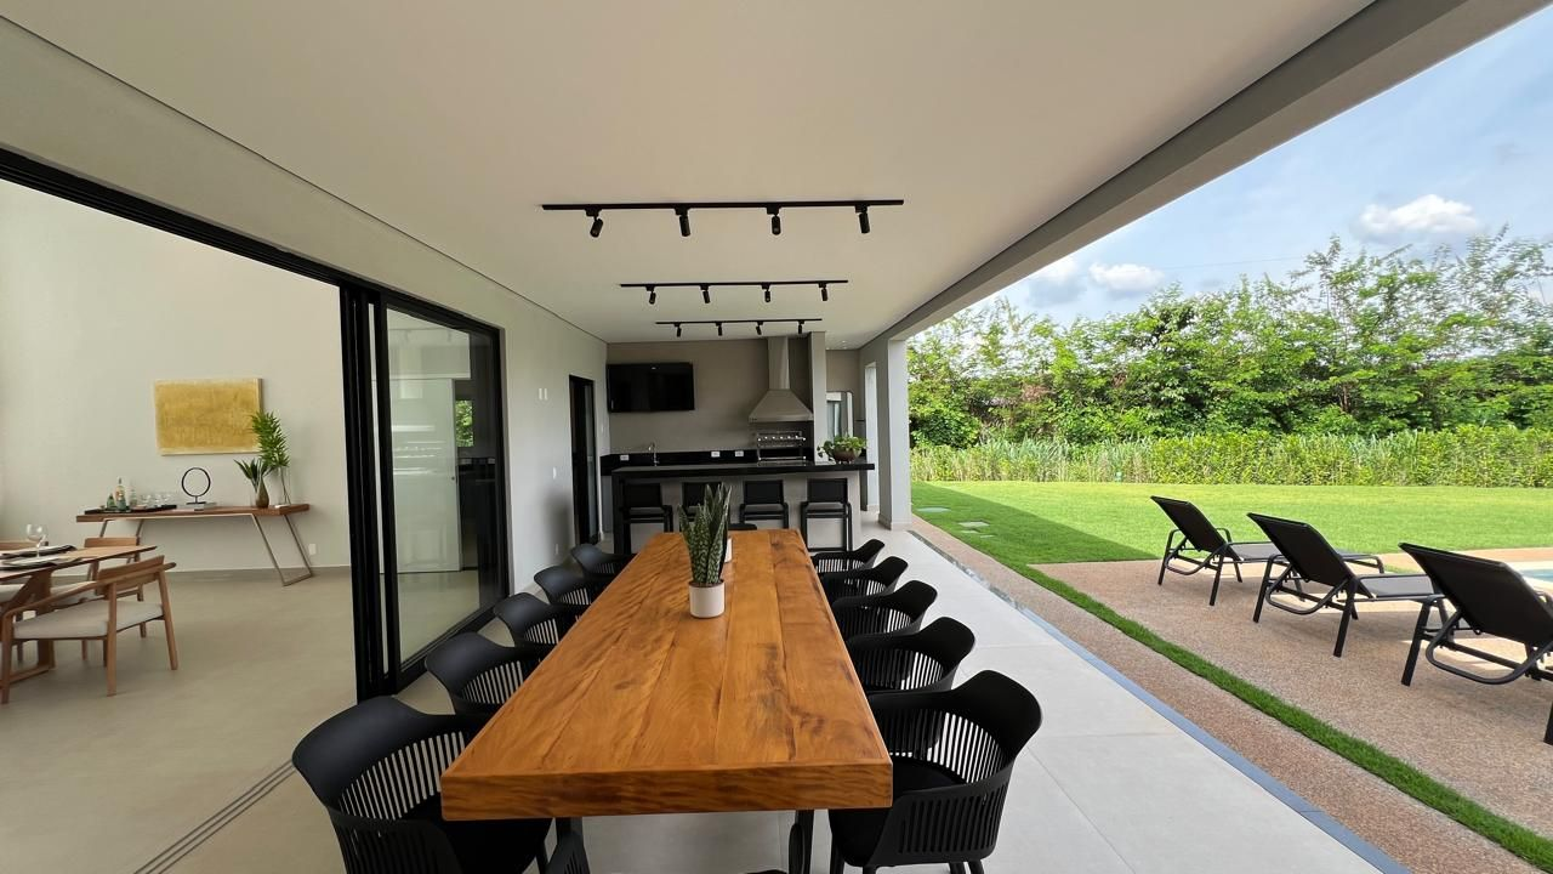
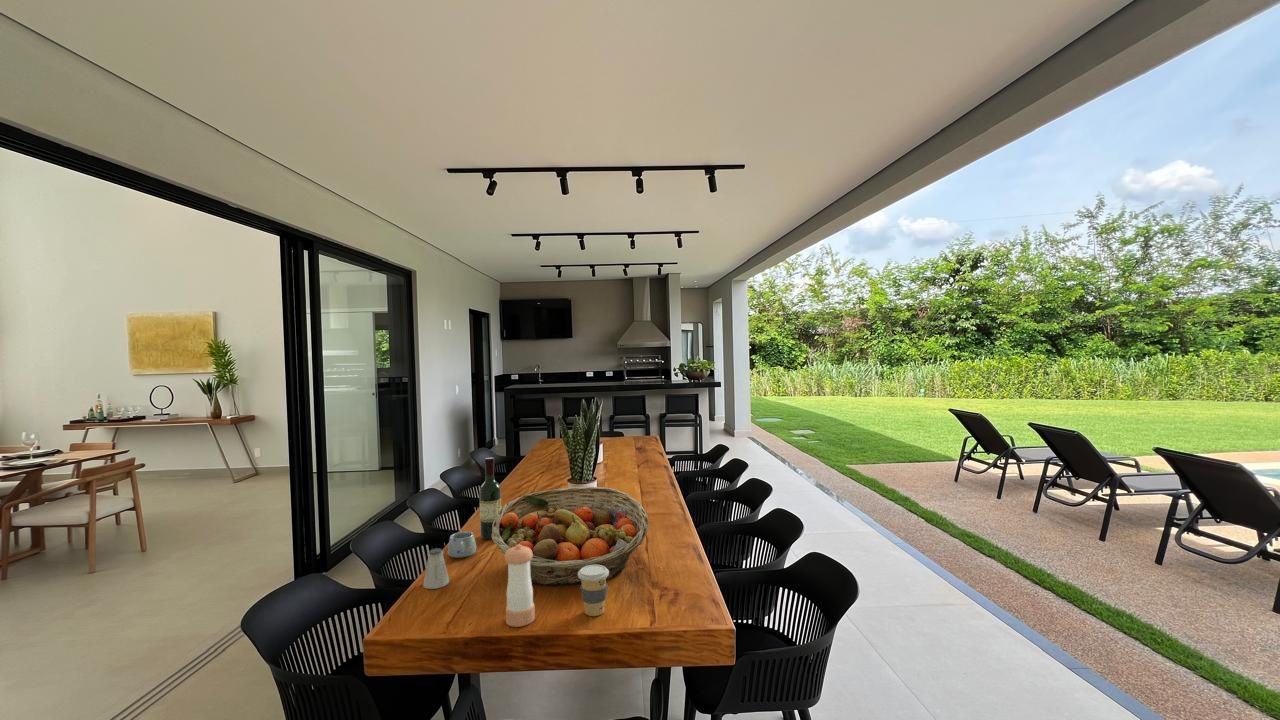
+ saltshaker [422,547,450,590]
+ wine bottle [479,456,502,540]
+ coffee cup [578,565,609,617]
+ mug [447,531,477,559]
+ pepper shaker [504,545,536,628]
+ fruit basket [491,486,650,587]
